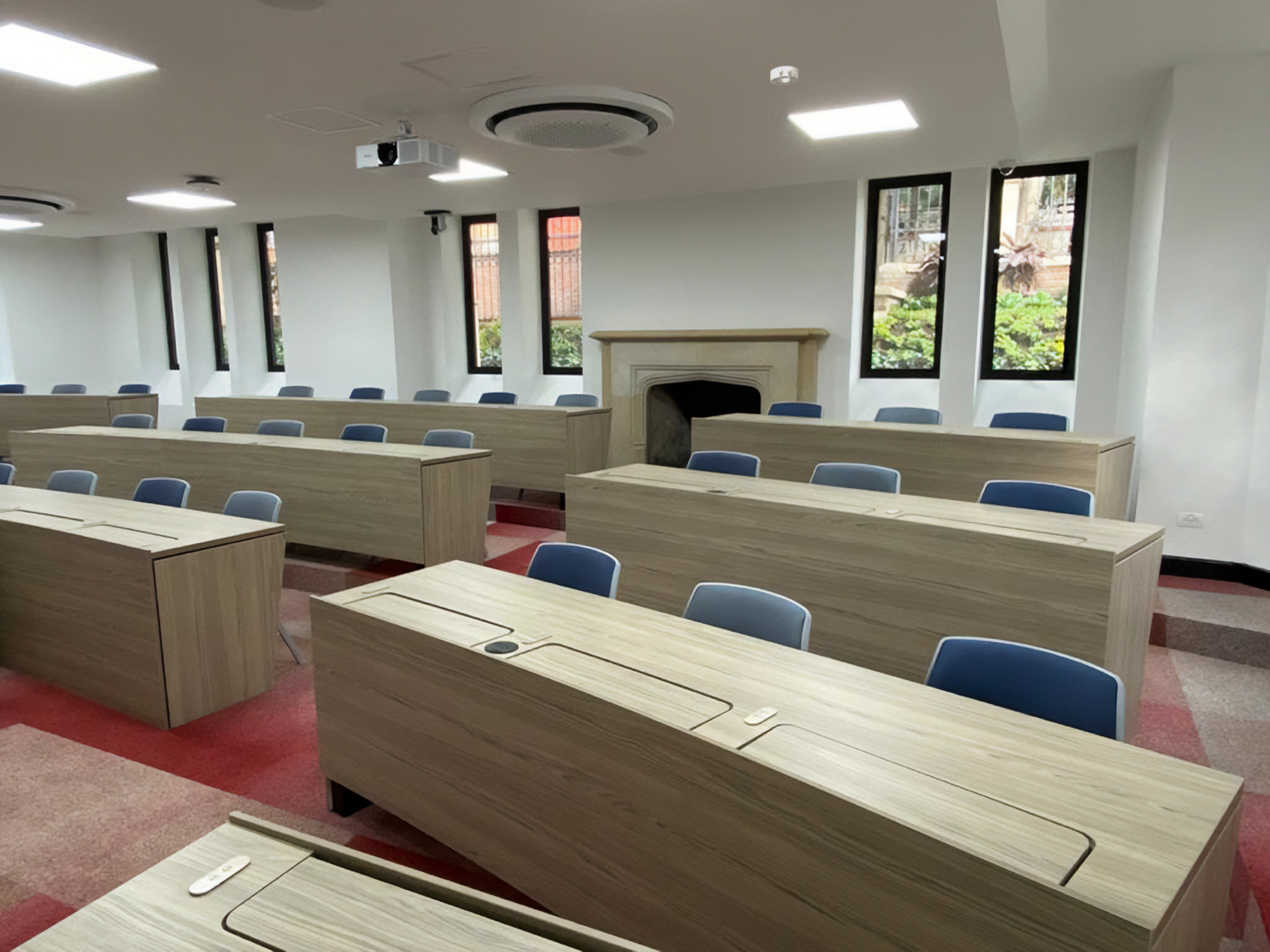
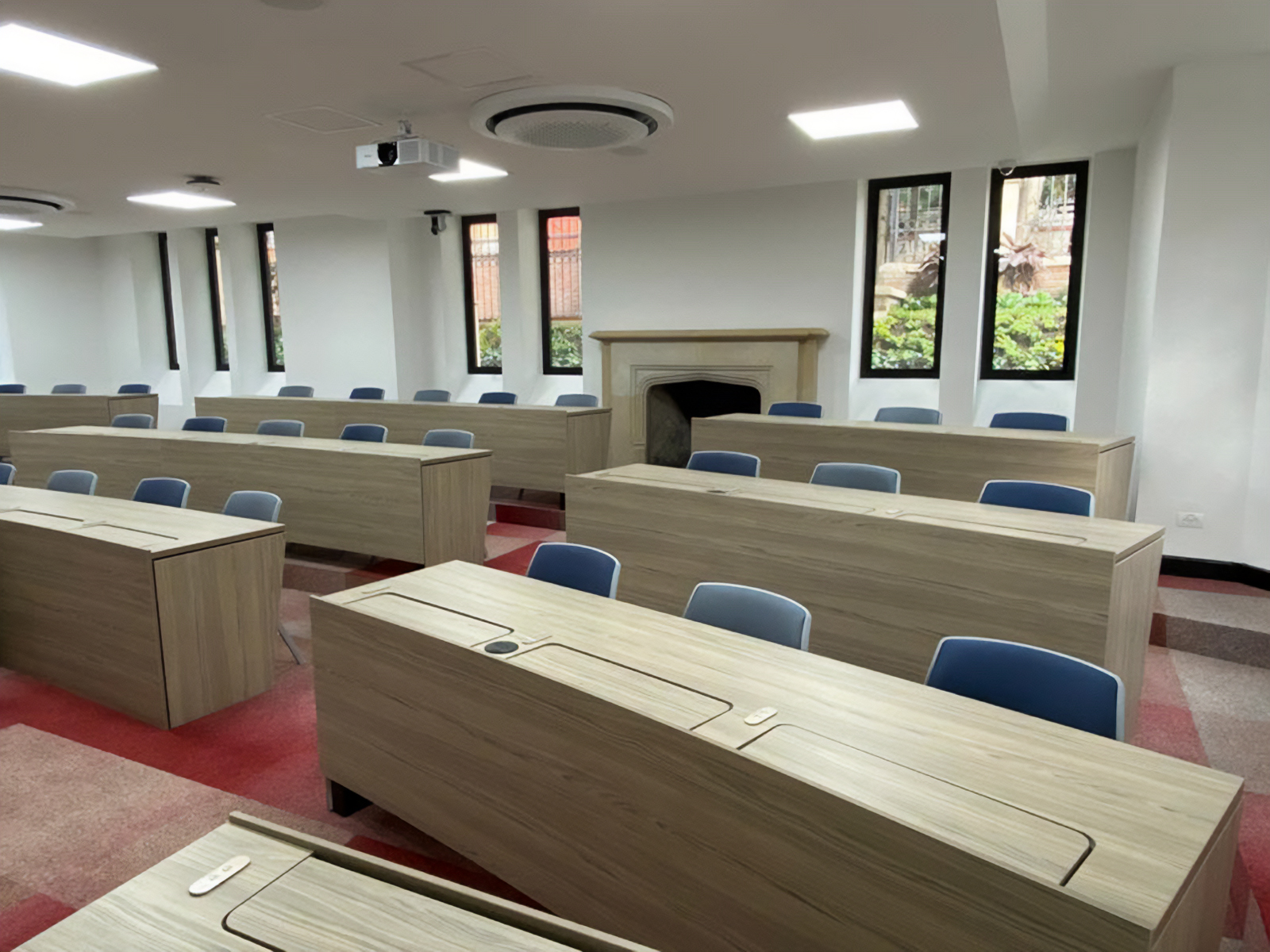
- smoke detector [770,65,799,86]
